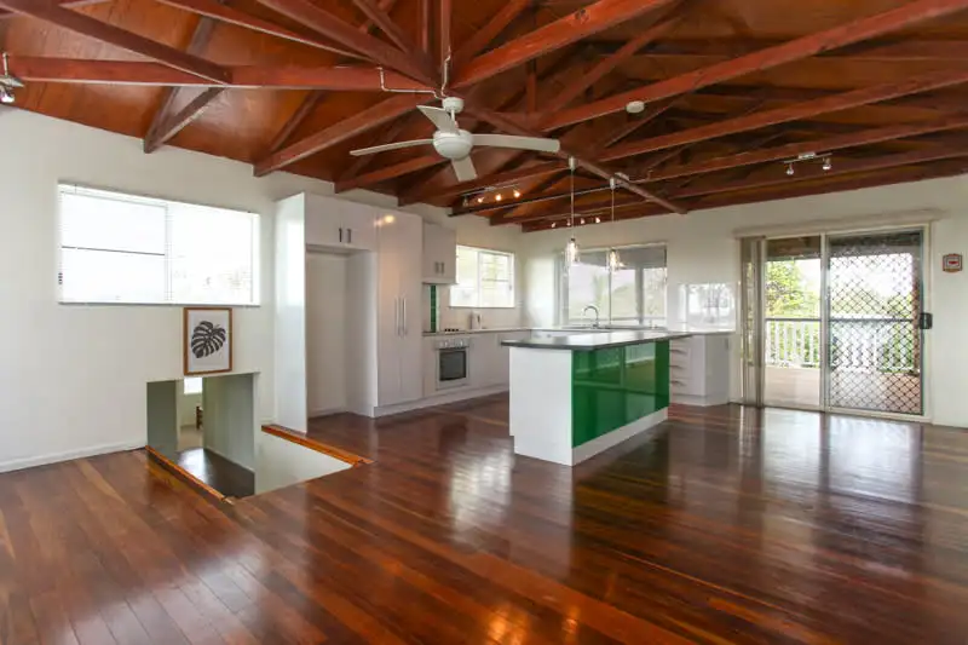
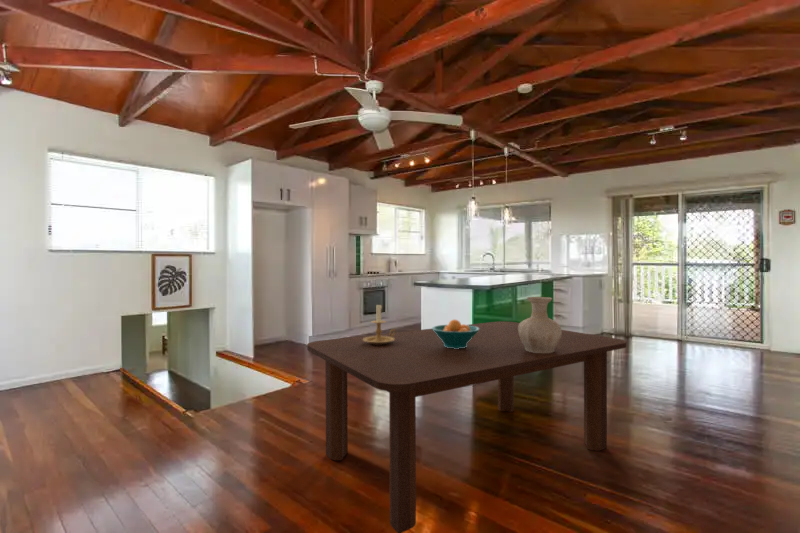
+ candle holder [363,302,396,345]
+ vase [518,296,562,353]
+ fruit bowl [431,318,479,349]
+ dining table [306,320,627,533]
